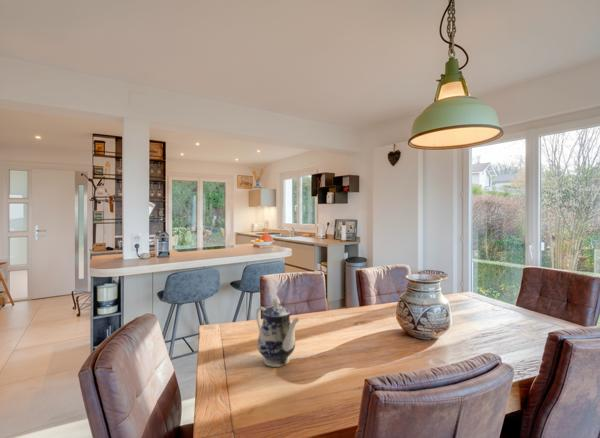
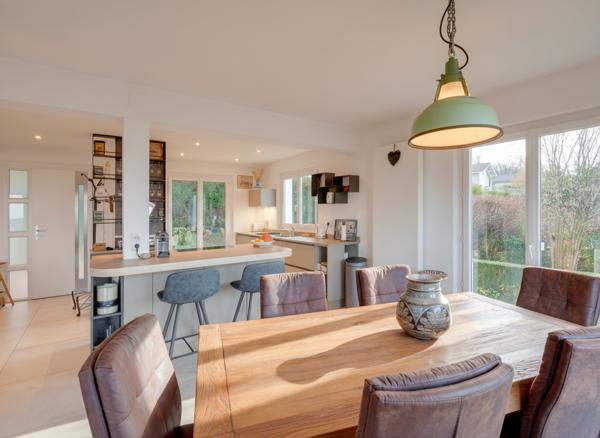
- teapot [255,298,300,368]
